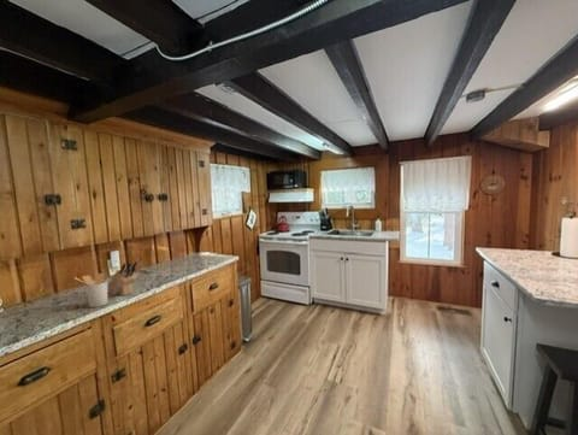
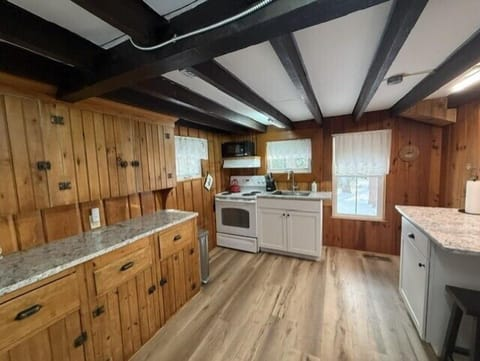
- knife block [107,260,138,296]
- utensil holder [73,272,110,308]
